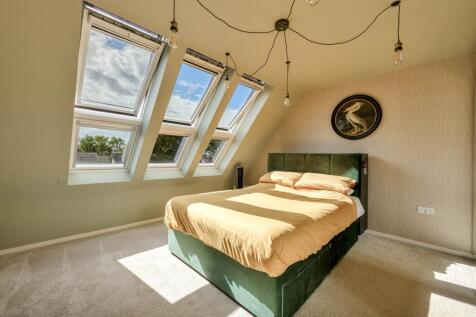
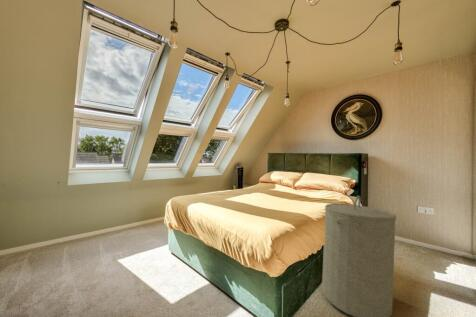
+ laundry hamper [321,195,397,317]
